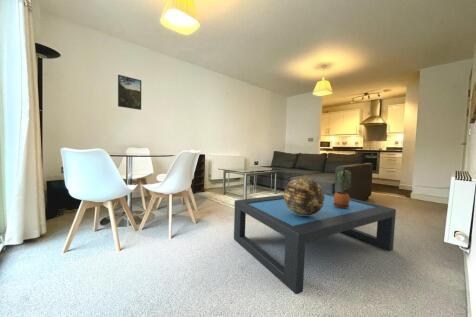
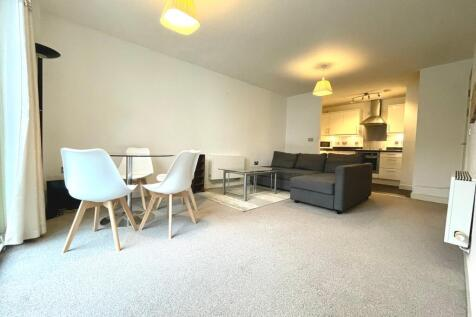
- decorative sphere [283,176,325,216]
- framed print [117,74,142,111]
- potted plant [333,169,352,208]
- coffee table [233,191,397,295]
